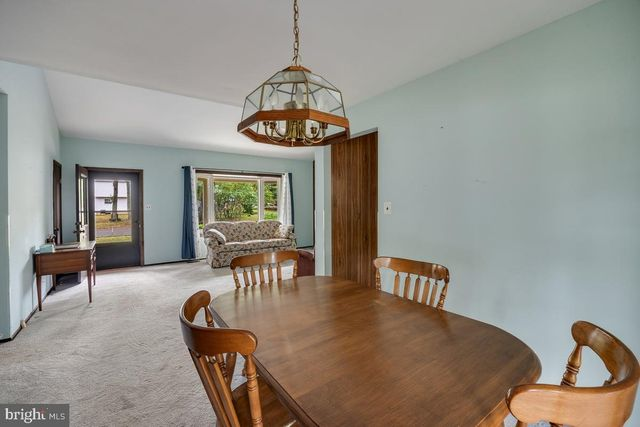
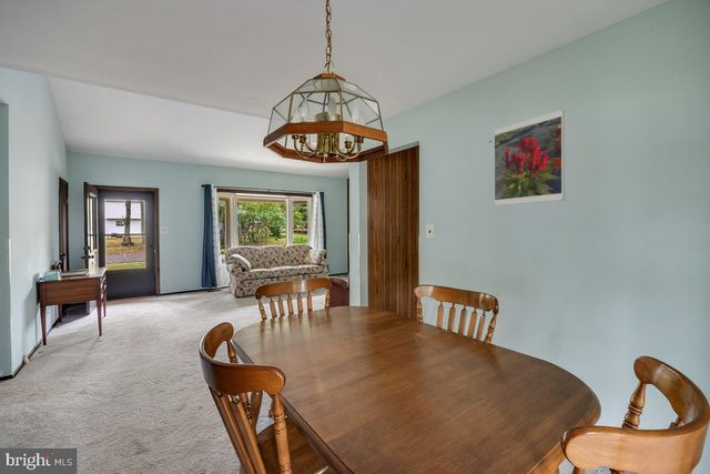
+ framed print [493,109,566,206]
